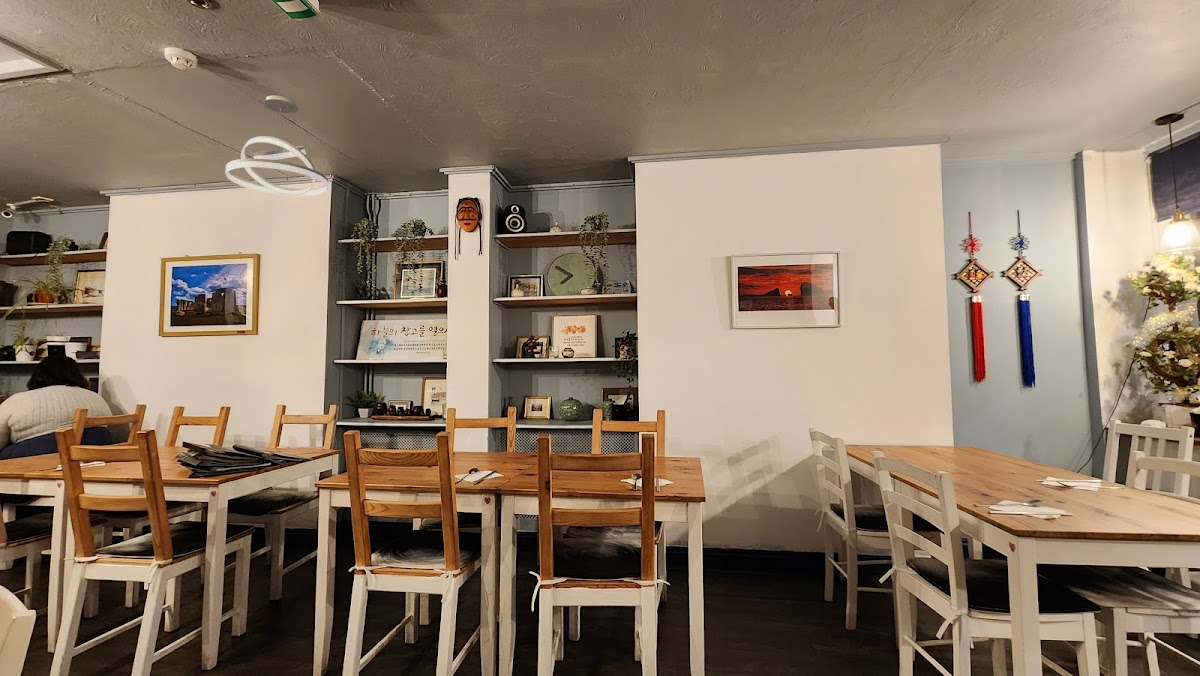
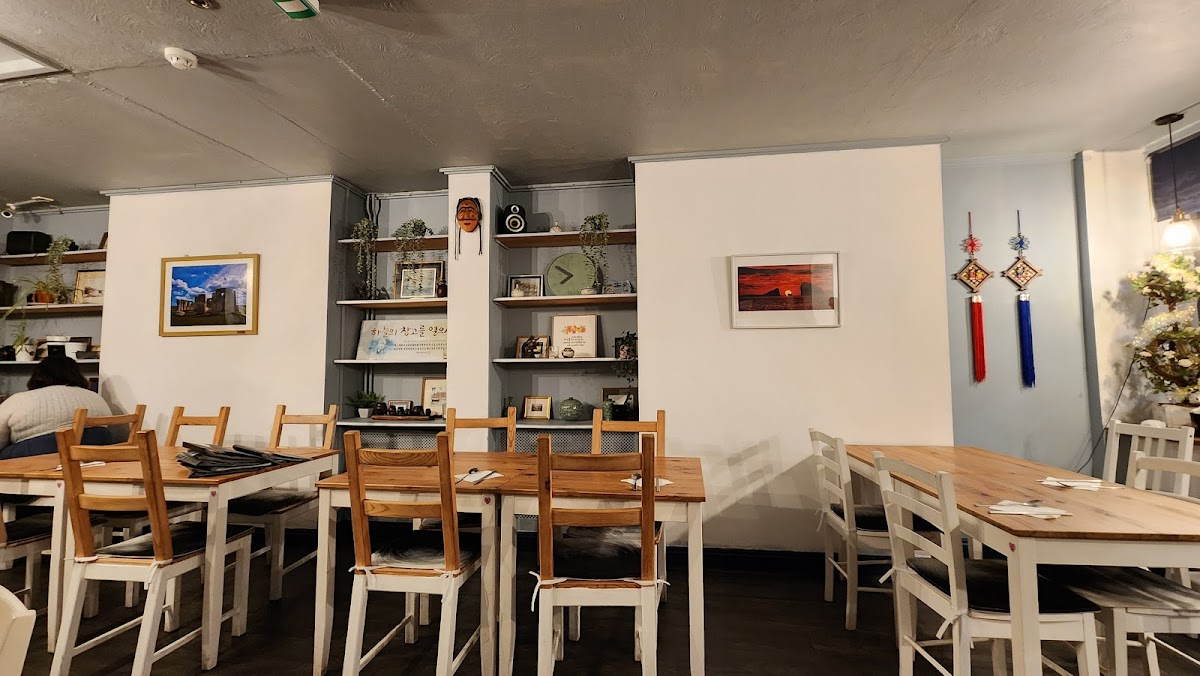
- pendant light [225,94,329,197]
